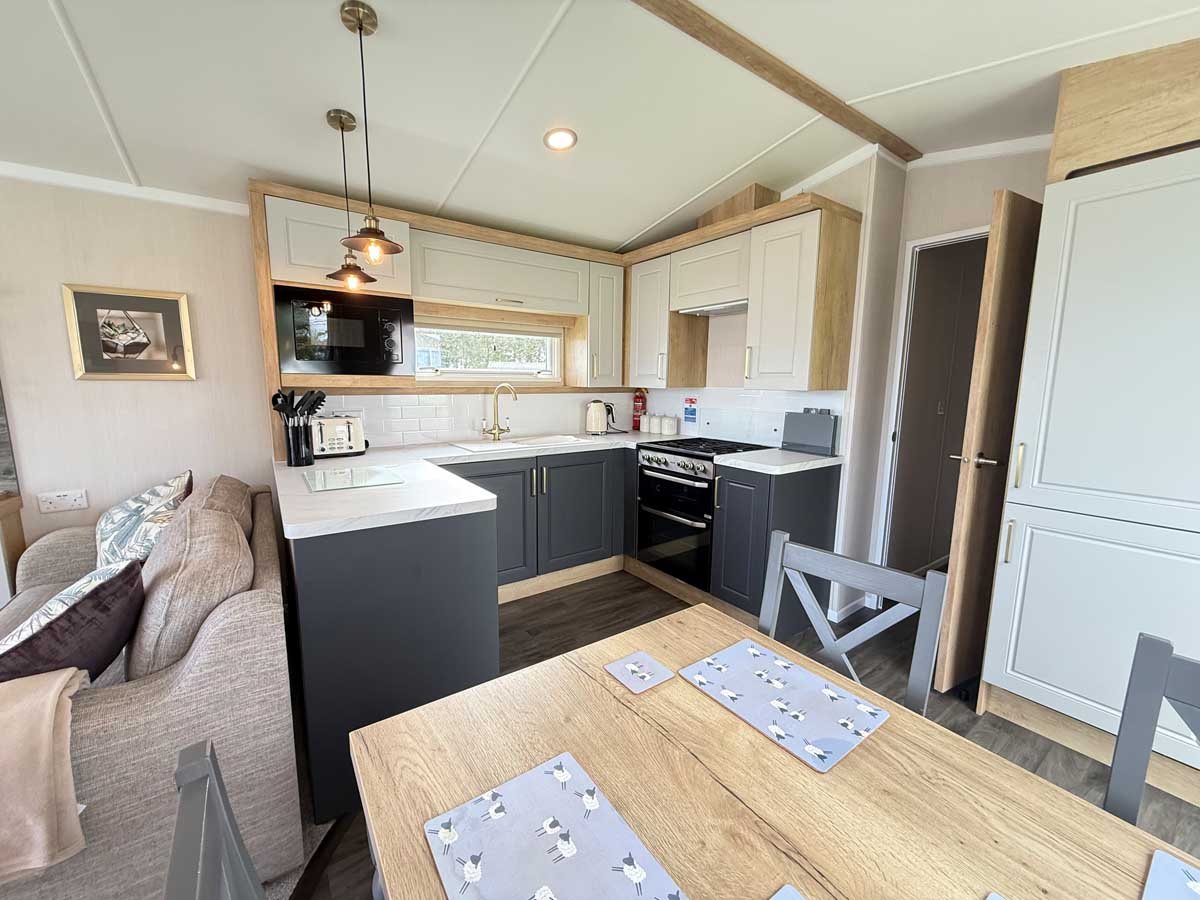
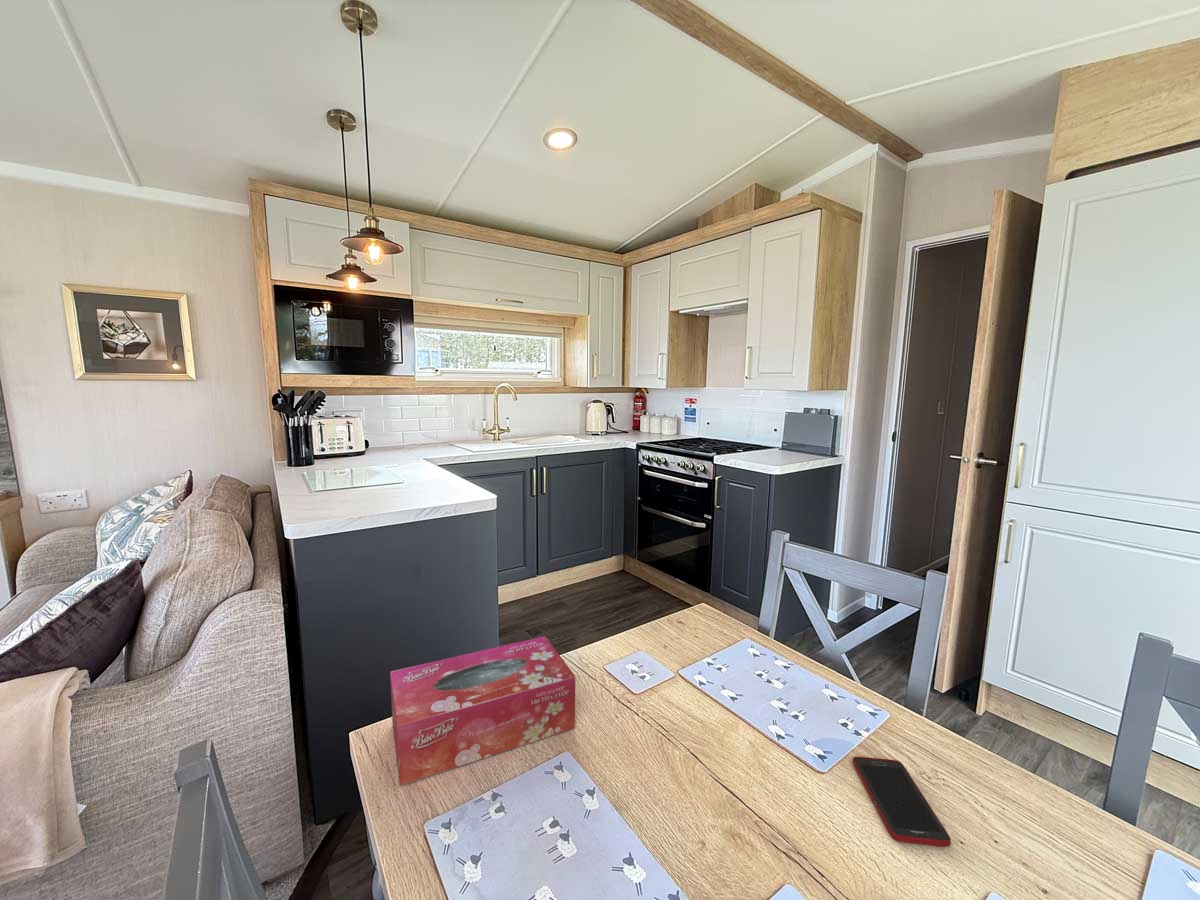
+ tissue box [389,635,576,787]
+ cell phone [852,756,952,848]
